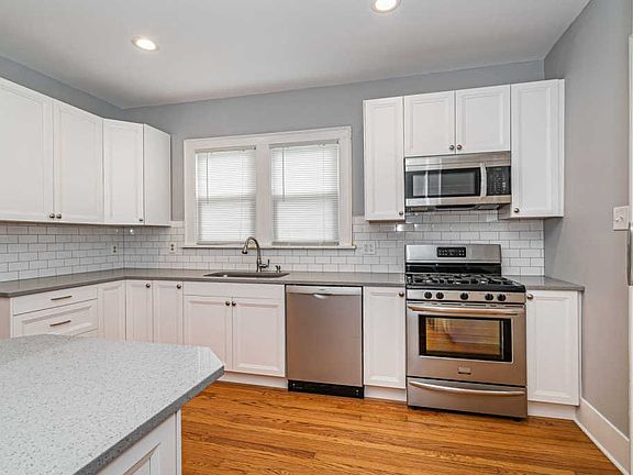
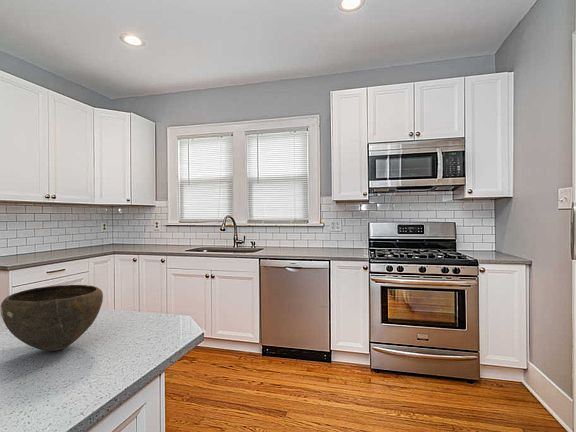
+ bowl [0,284,104,352]
